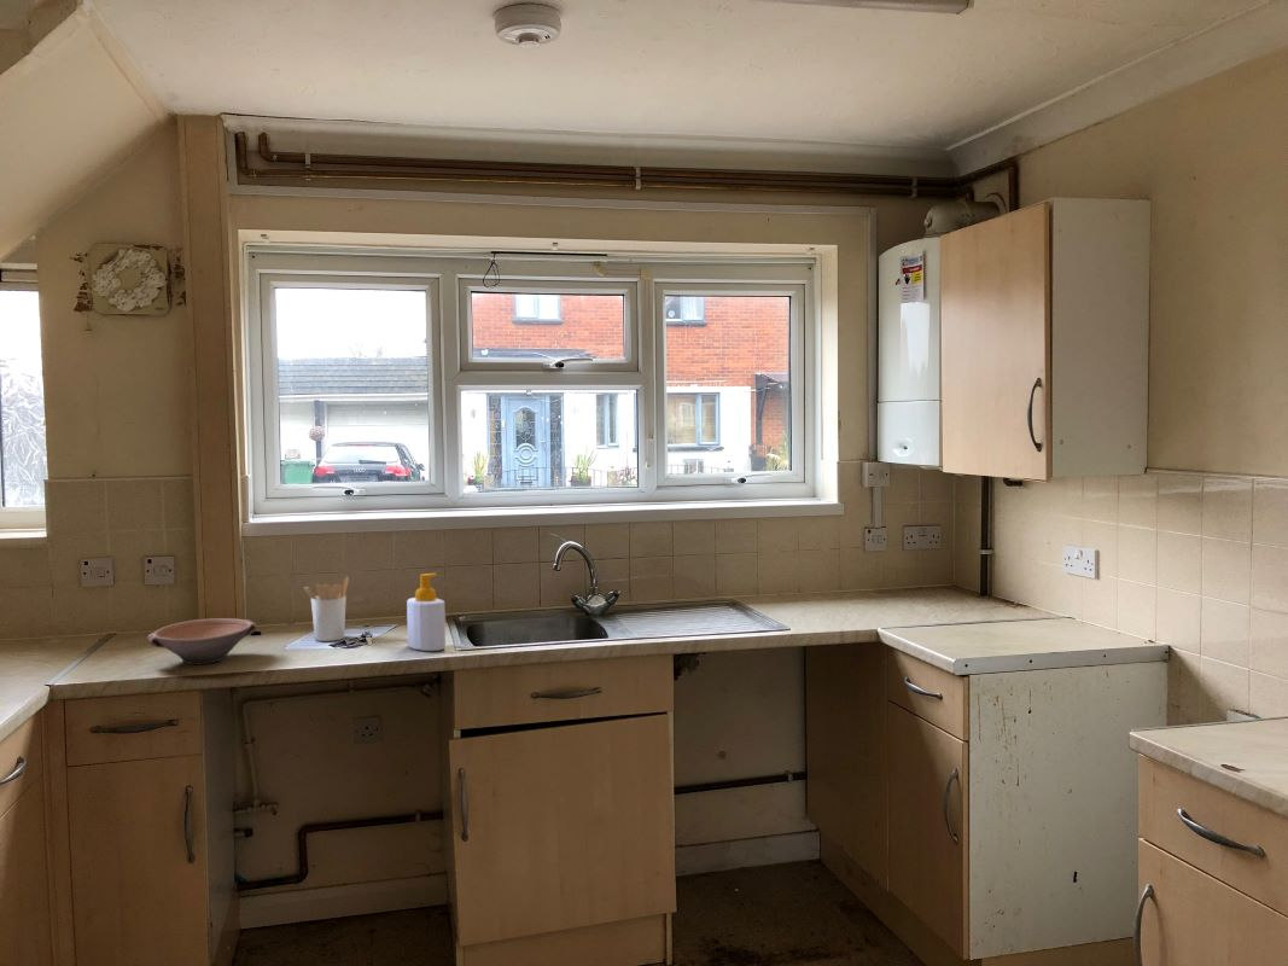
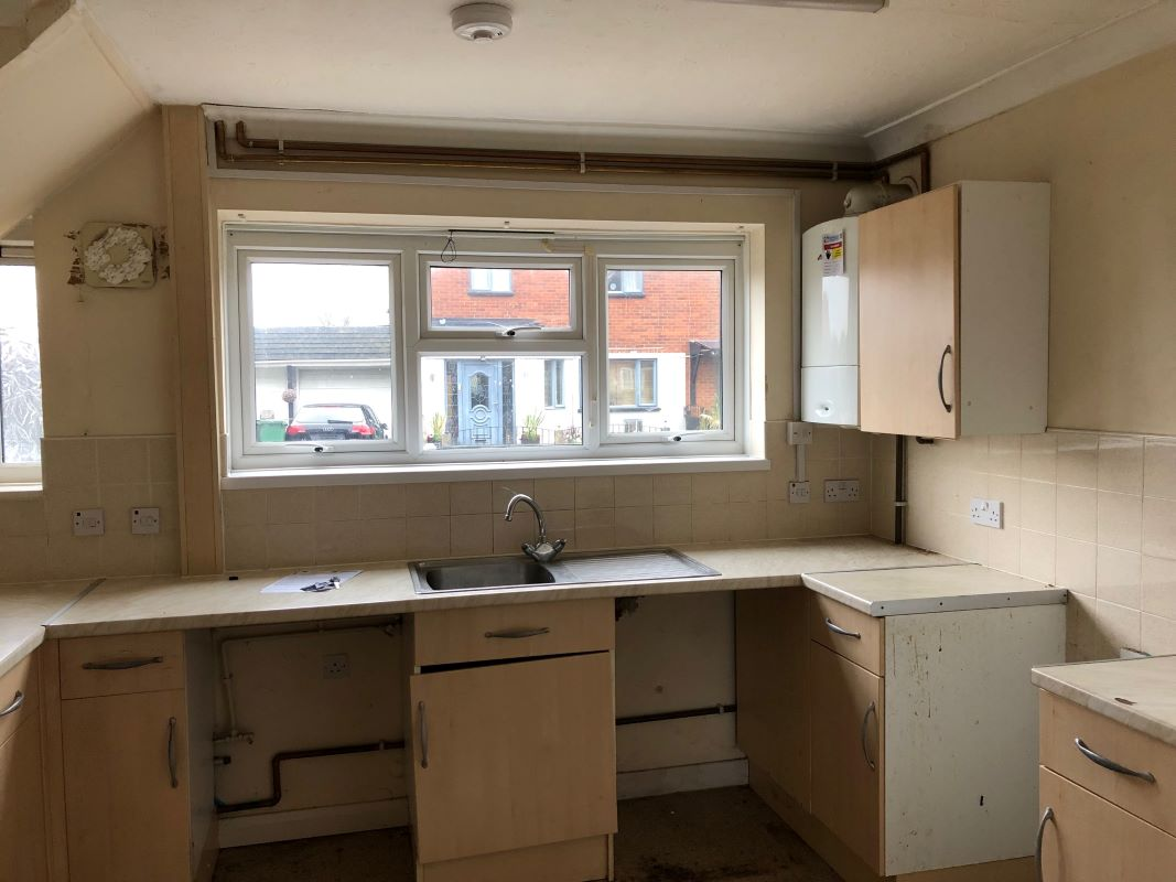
- soap bottle [406,572,447,652]
- utensil holder [303,575,350,642]
- bowl [146,617,258,667]
